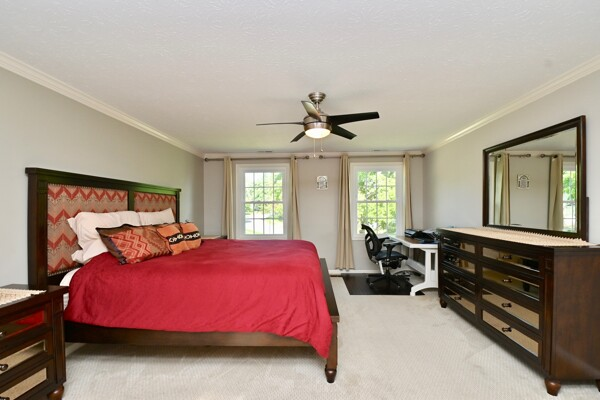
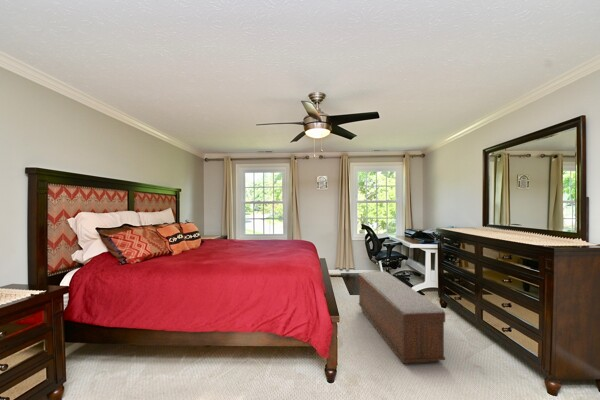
+ bench [357,270,446,365]
